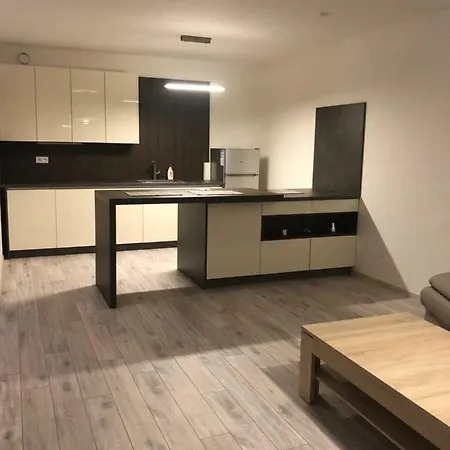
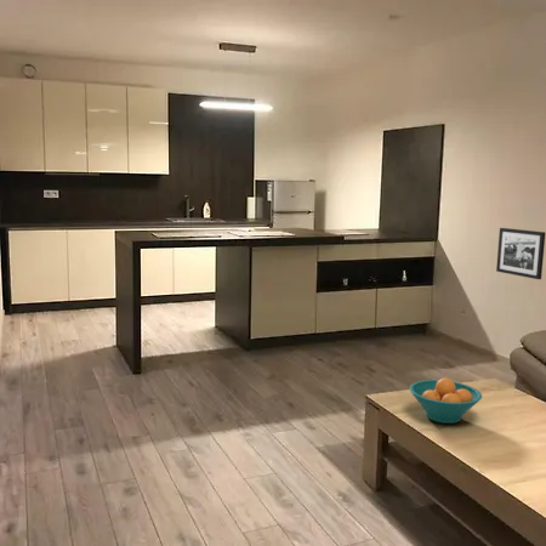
+ fruit bowl [409,377,483,425]
+ picture frame [495,227,546,280]
